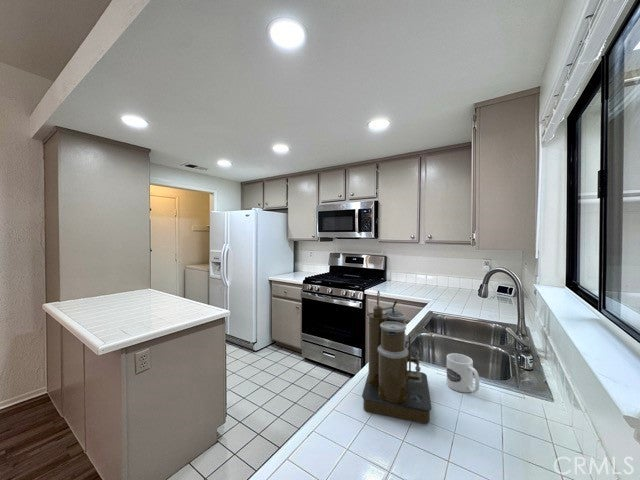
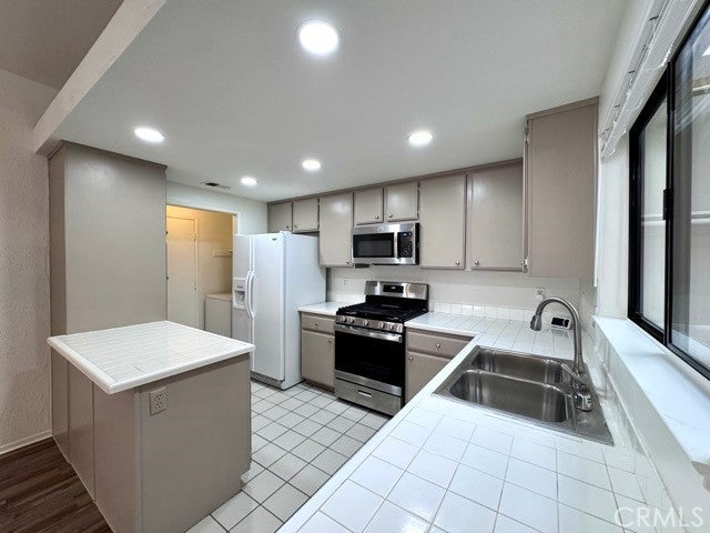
- mug [446,352,480,393]
- coffee maker [361,290,433,424]
